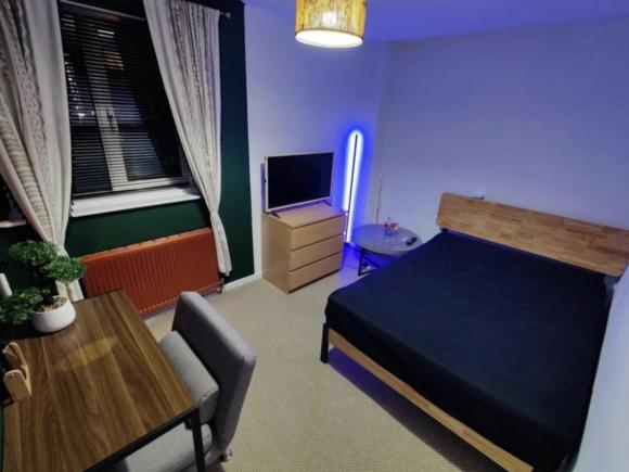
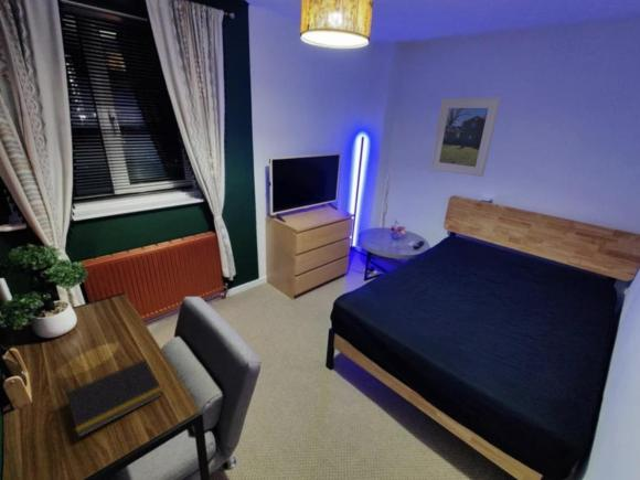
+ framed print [429,96,502,178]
+ notepad [65,358,164,439]
